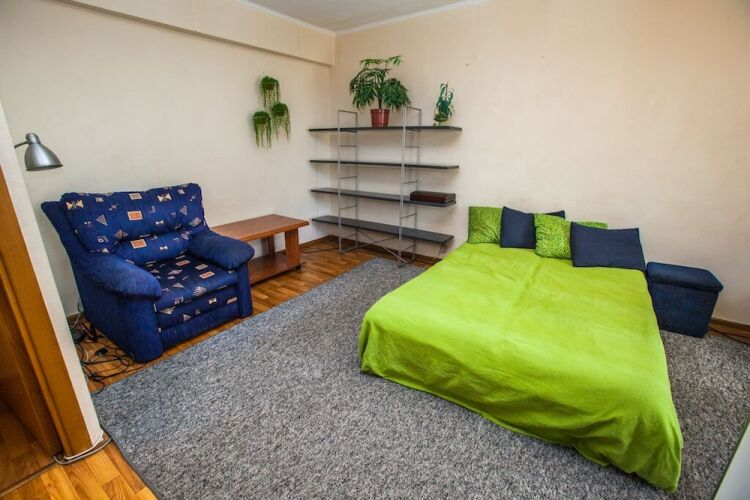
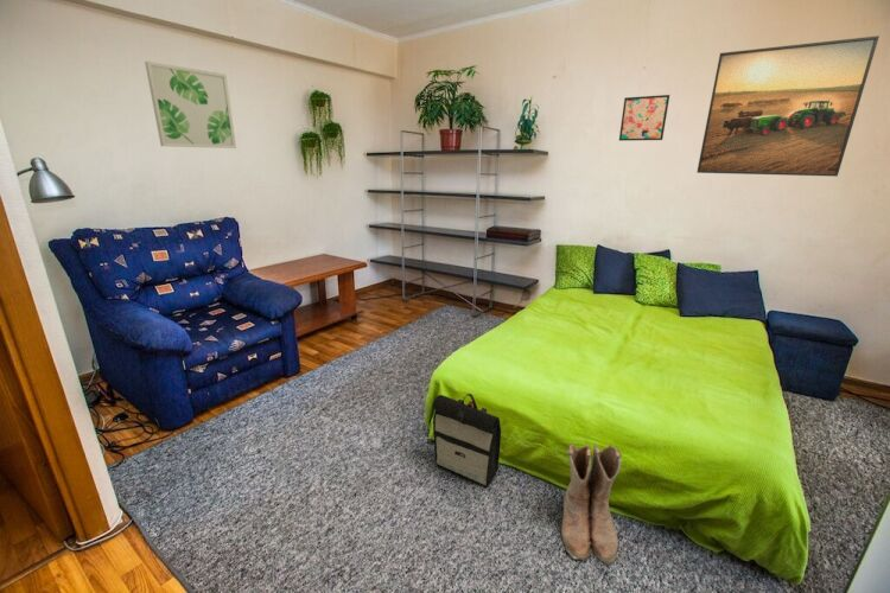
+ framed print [695,34,881,178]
+ wall art [618,94,670,142]
+ wall art [144,60,237,149]
+ backpack [431,393,502,487]
+ boots [560,442,623,565]
